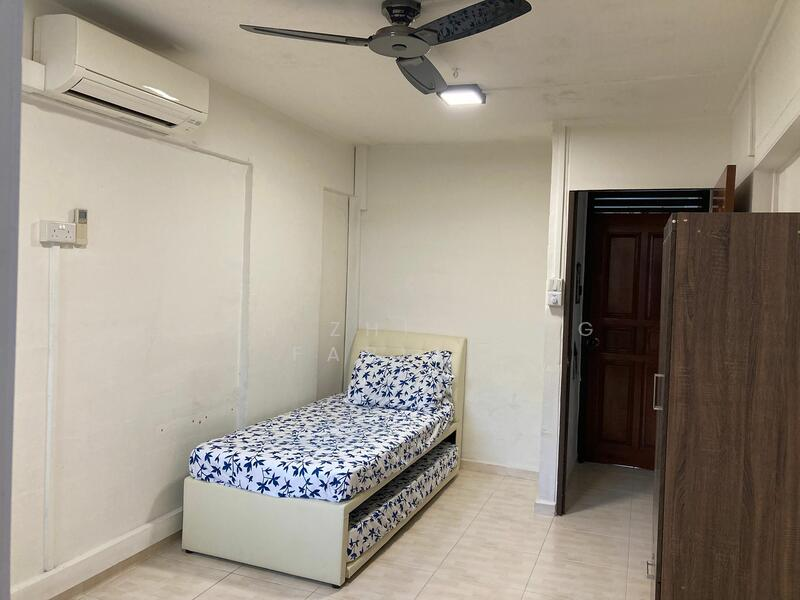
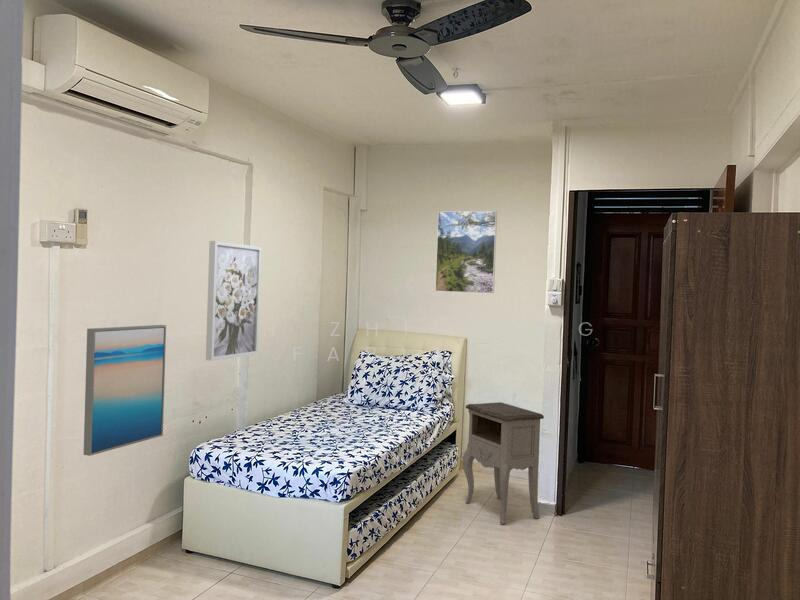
+ nightstand [461,401,545,525]
+ wall art [205,240,262,362]
+ wall art [83,324,167,457]
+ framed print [434,210,498,294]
